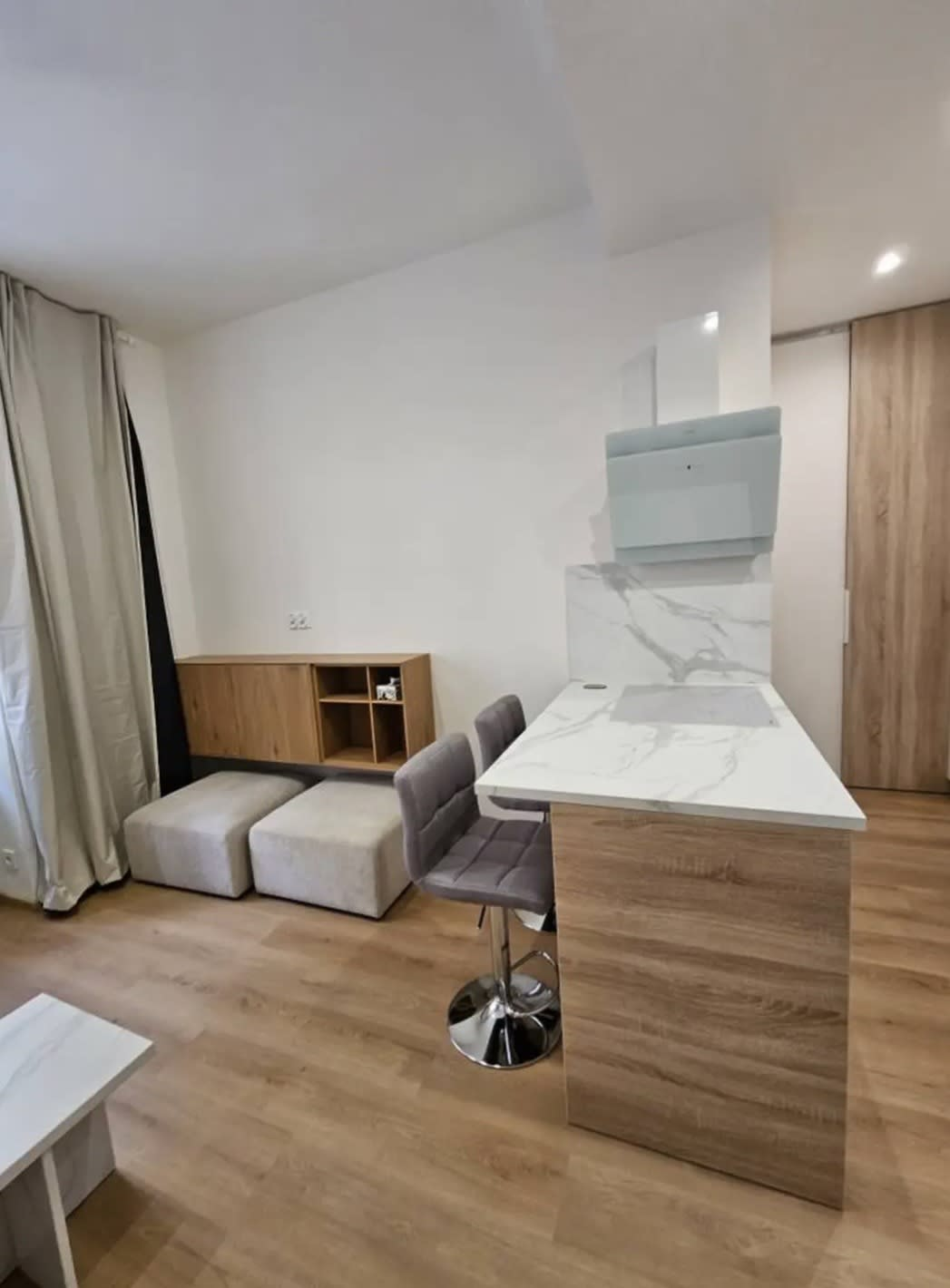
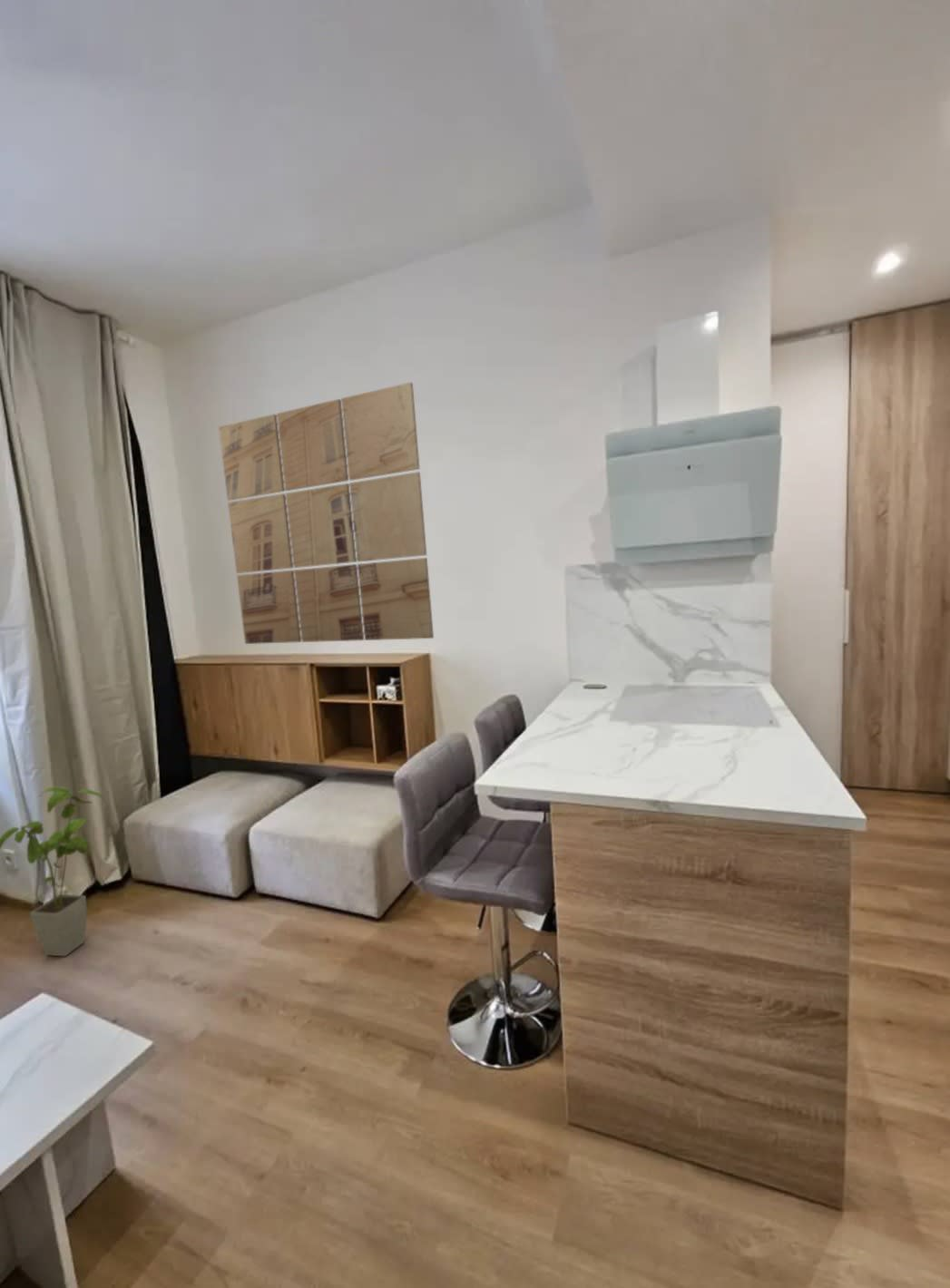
+ house plant [0,785,107,958]
+ wall art [218,381,435,645]
